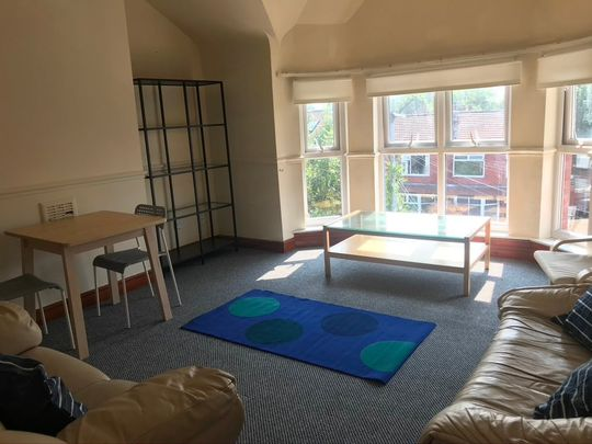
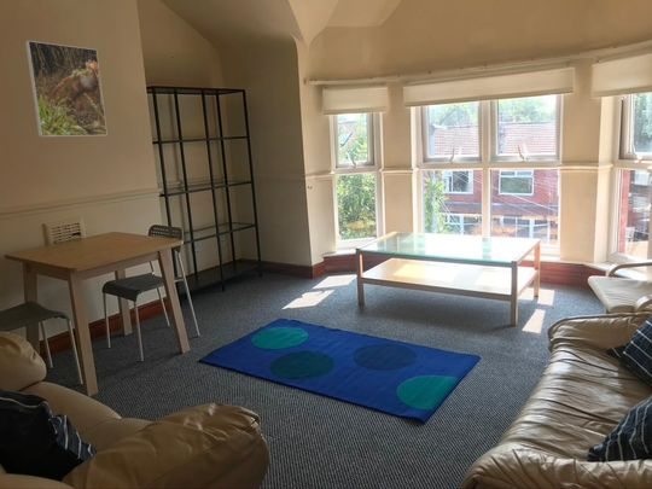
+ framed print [24,40,109,138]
